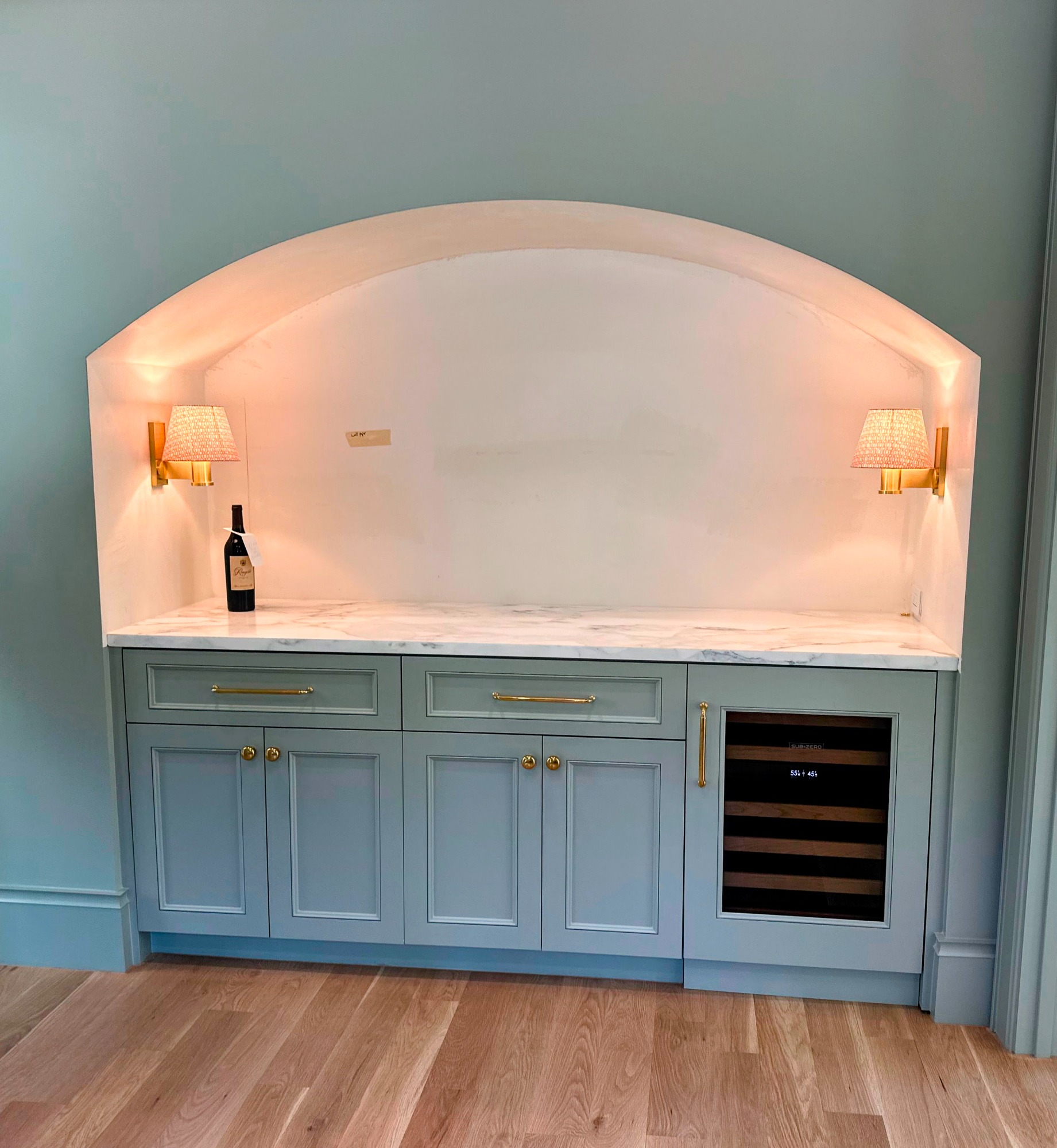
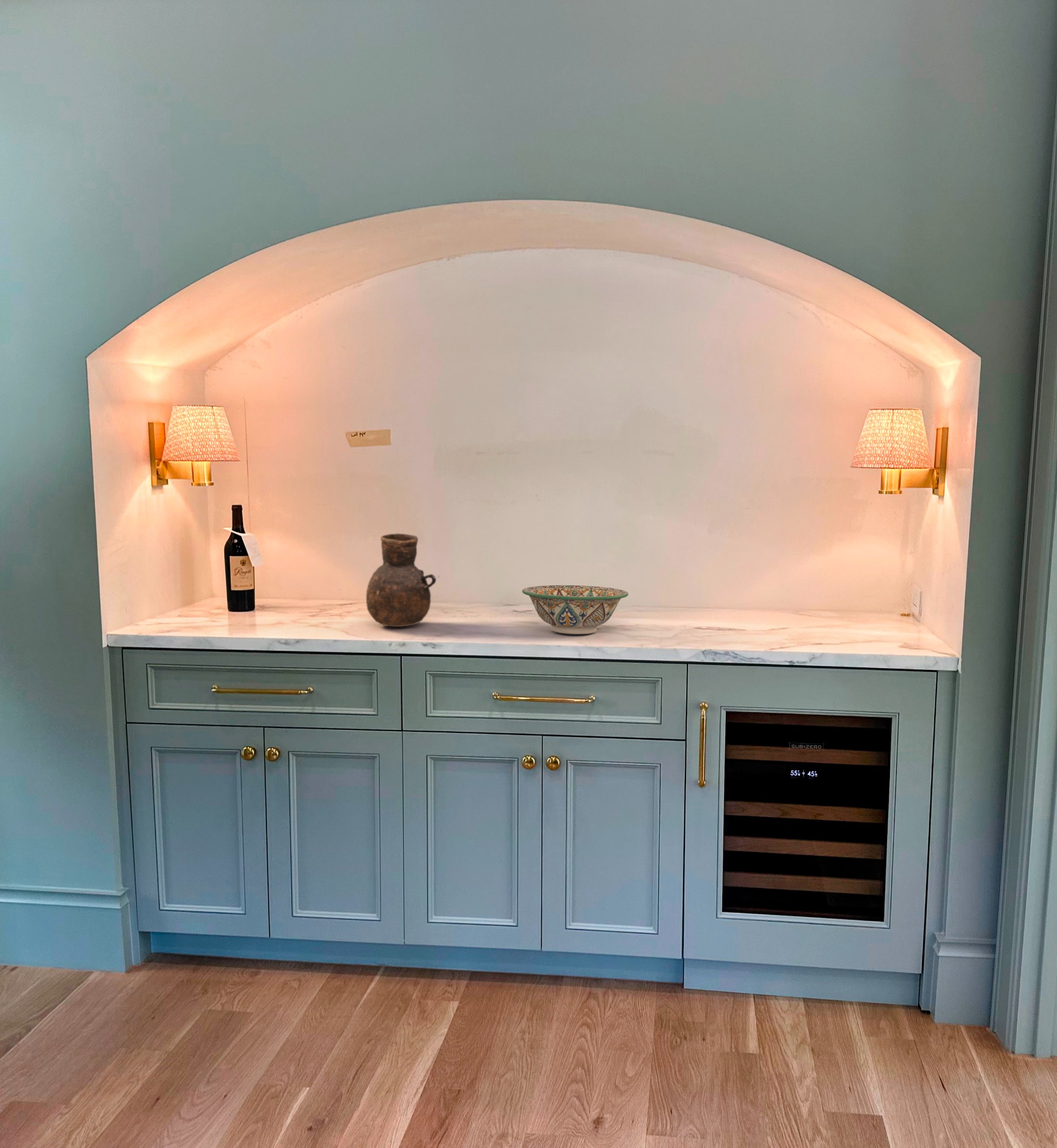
+ decorative bowl [522,585,629,635]
+ vase [366,533,436,627]
